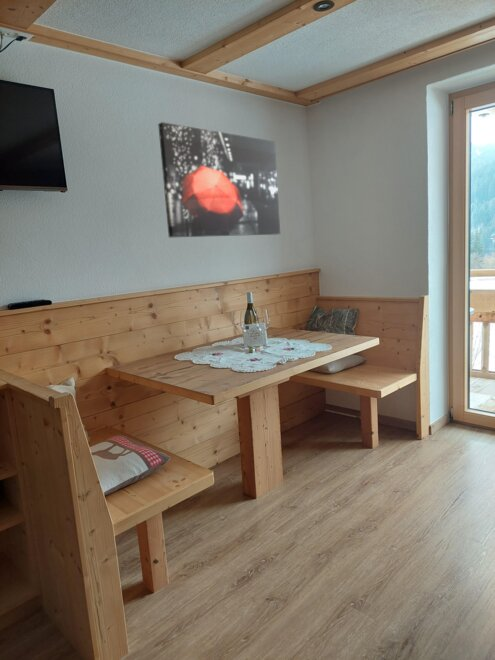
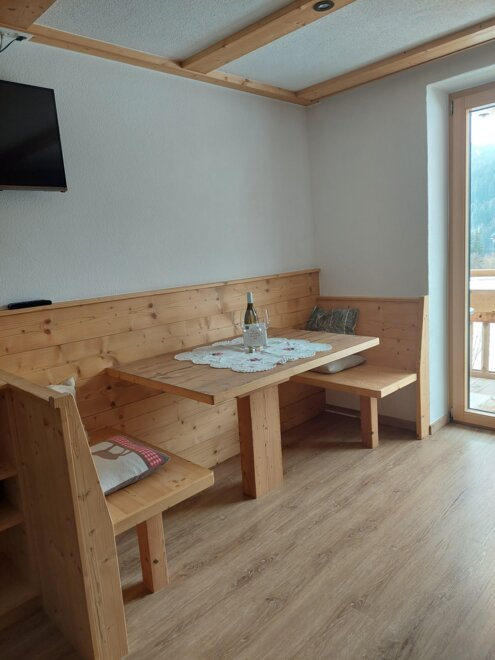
- wall art [157,121,281,239]
